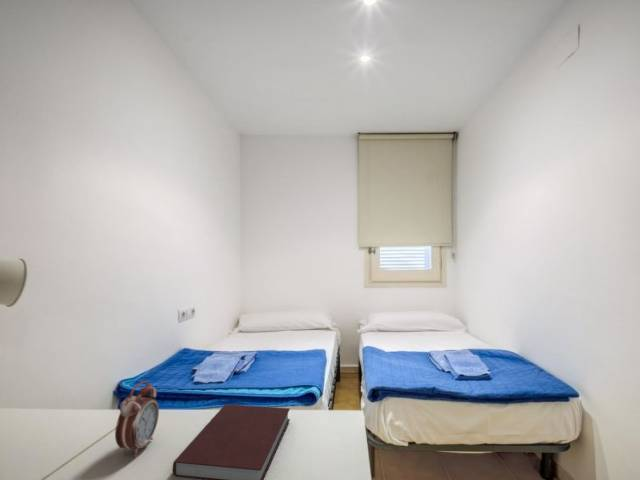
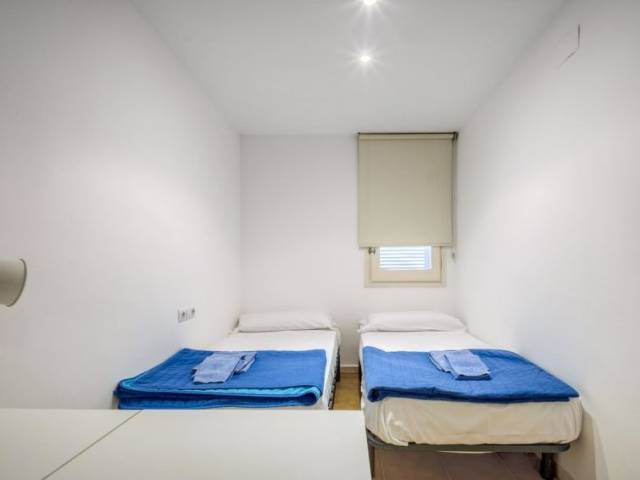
- notebook [172,403,291,480]
- alarm clock [114,380,160,458]
